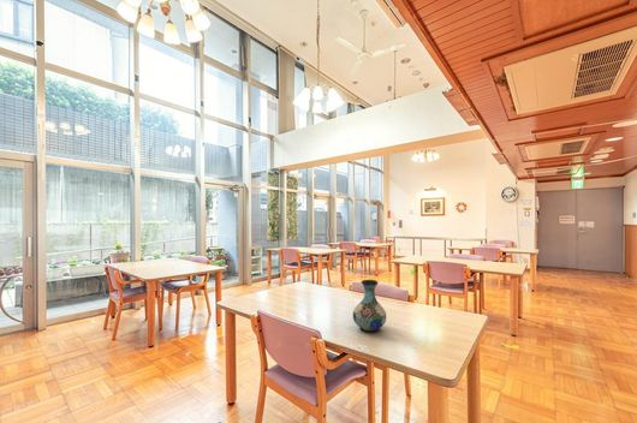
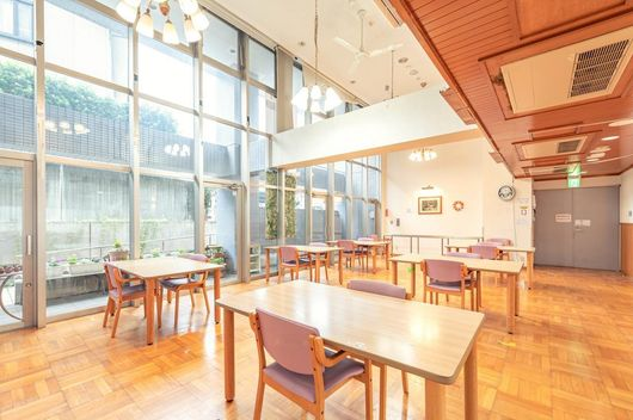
- vase [352,279,387,334]
